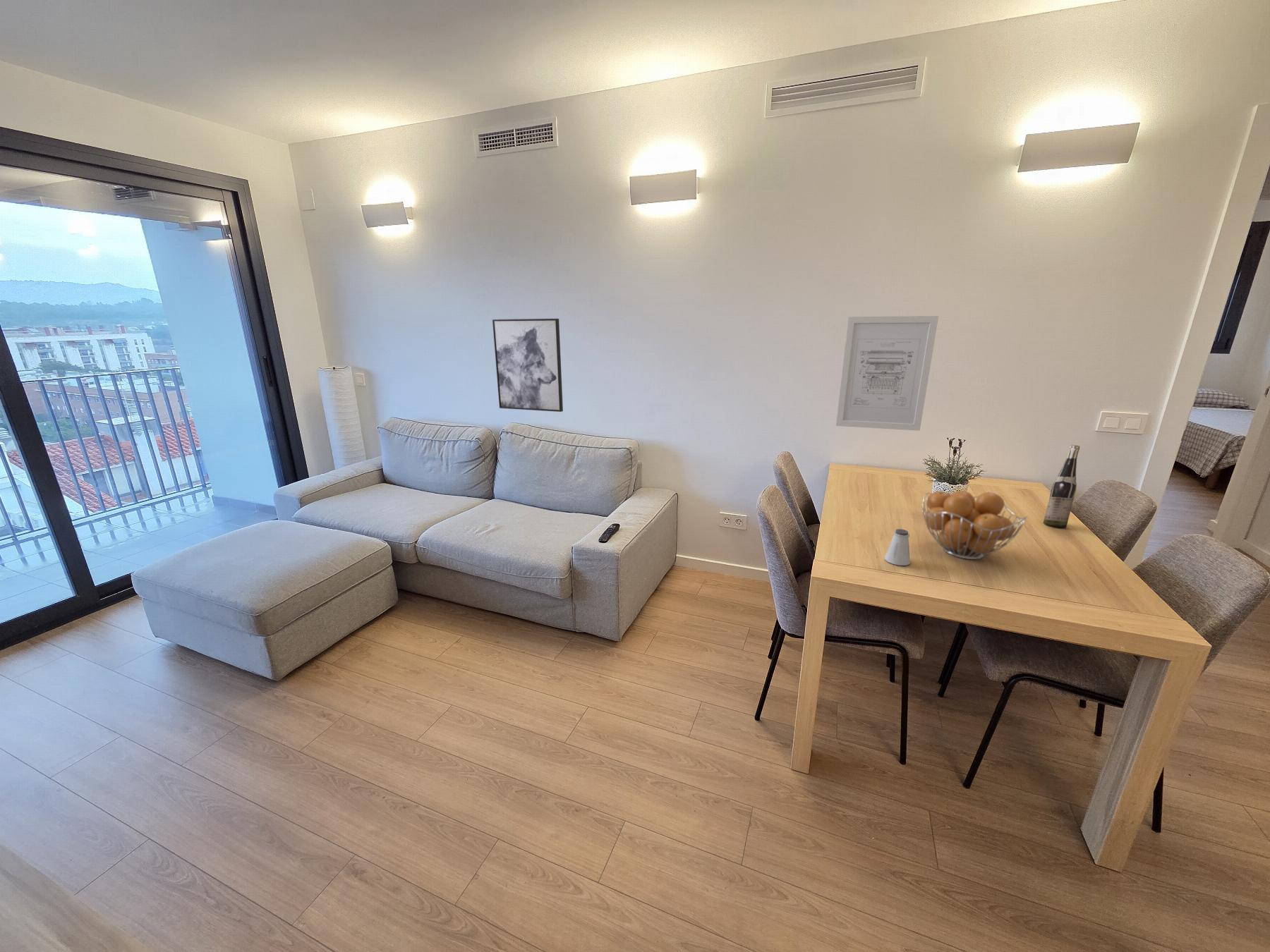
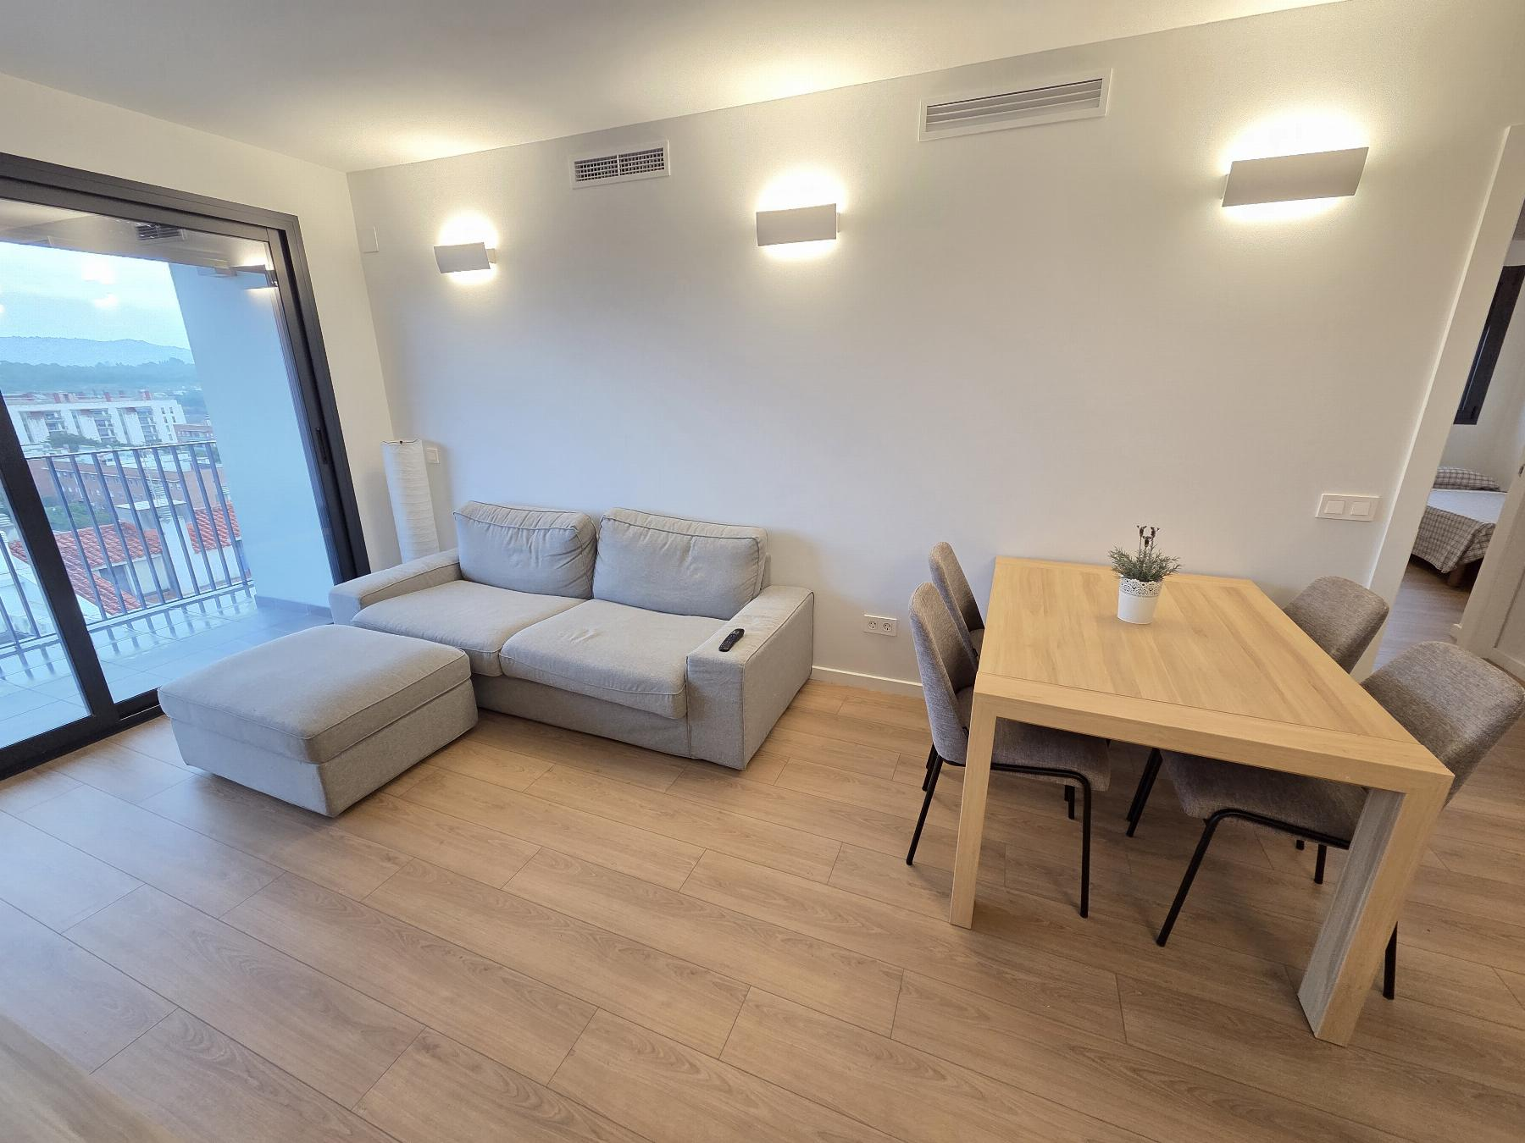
- wall art [835,315,939,432]
- fruit basket [921,490,1027,560]
- saltshaker [884,528,911,566]
- wine bottle [1043,444,1080,529]
- wall art [492,318,564,413]
